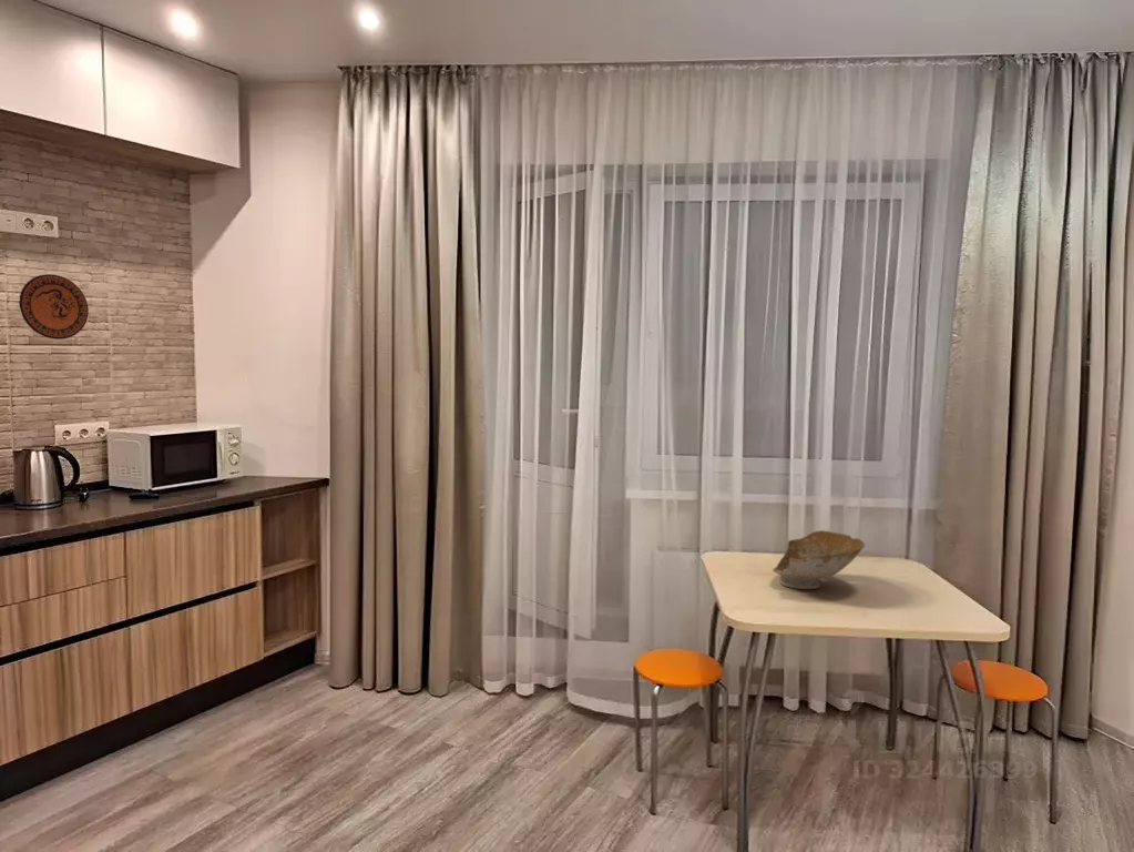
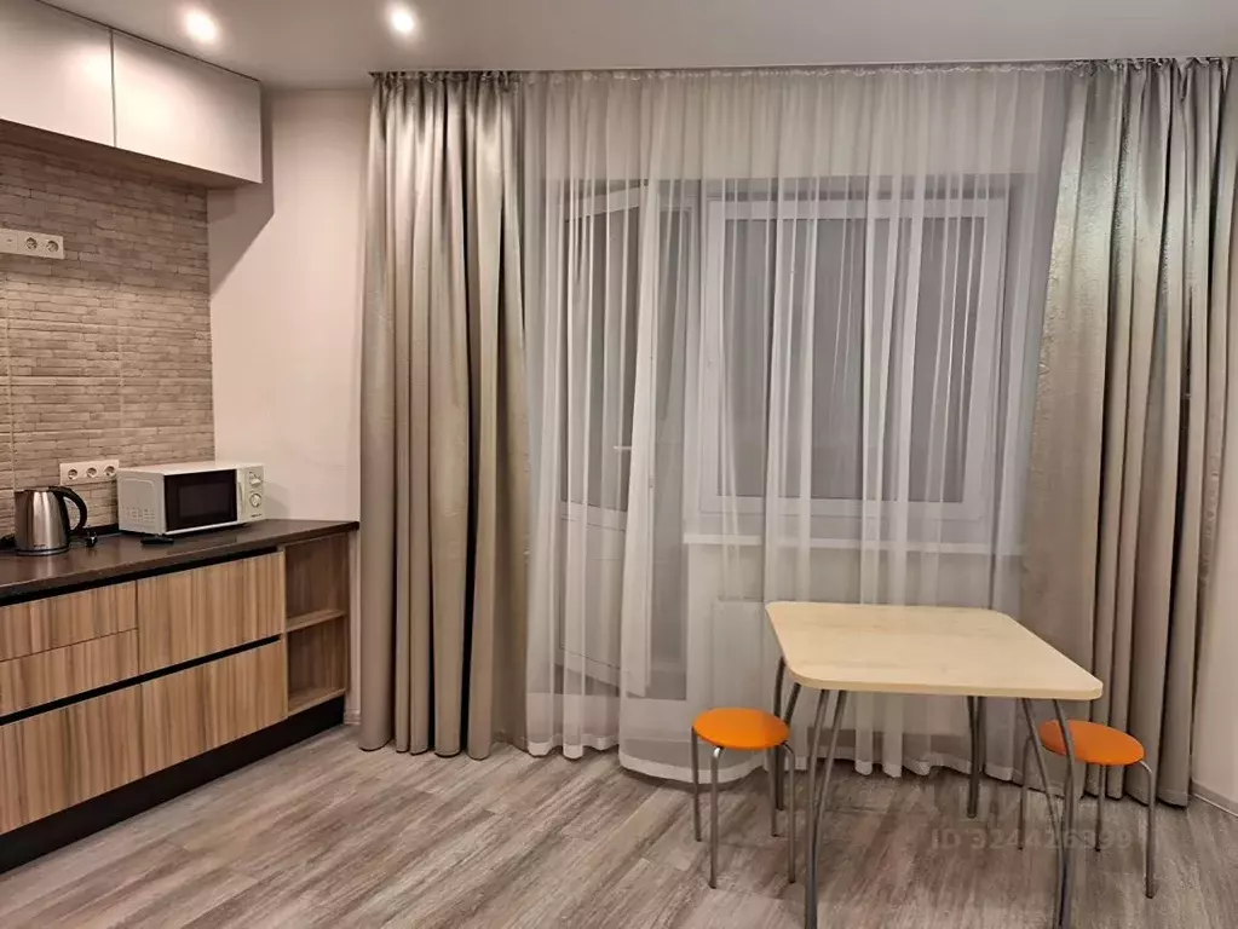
- bowl [772,529,866,590]
- decorative plate [18,273,90,341]
